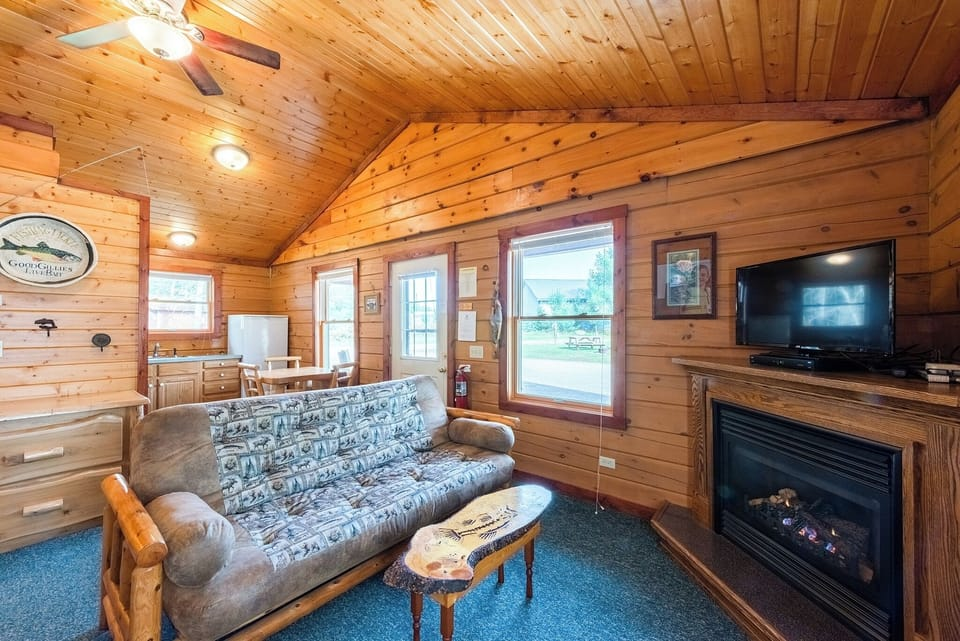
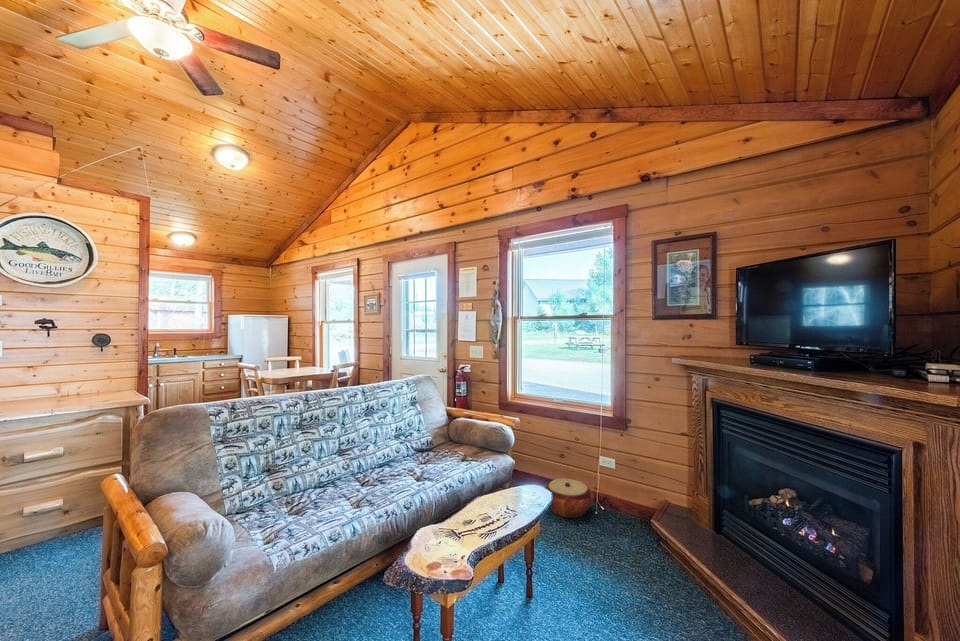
+ woven basket [544,478,594,519]
